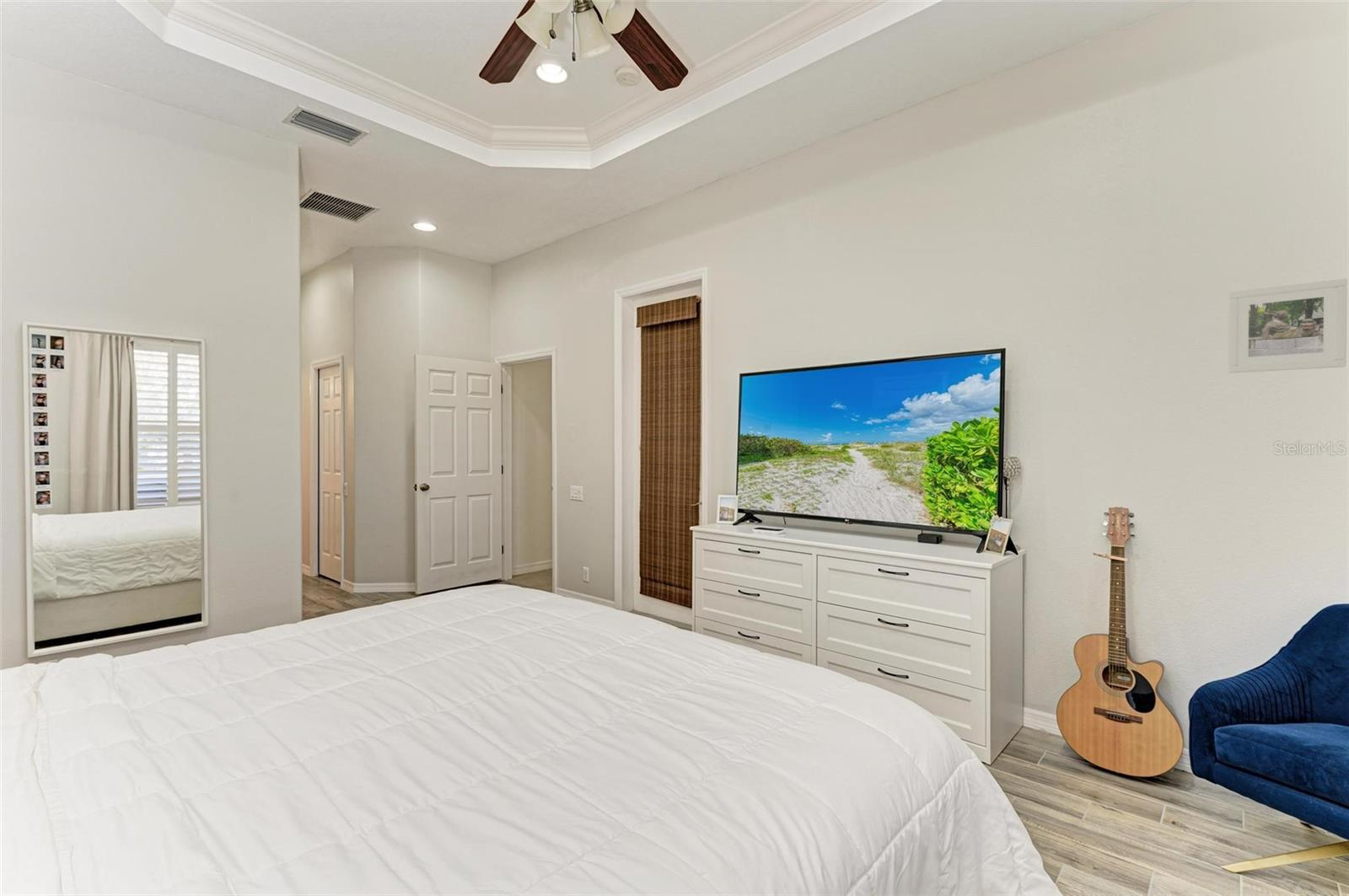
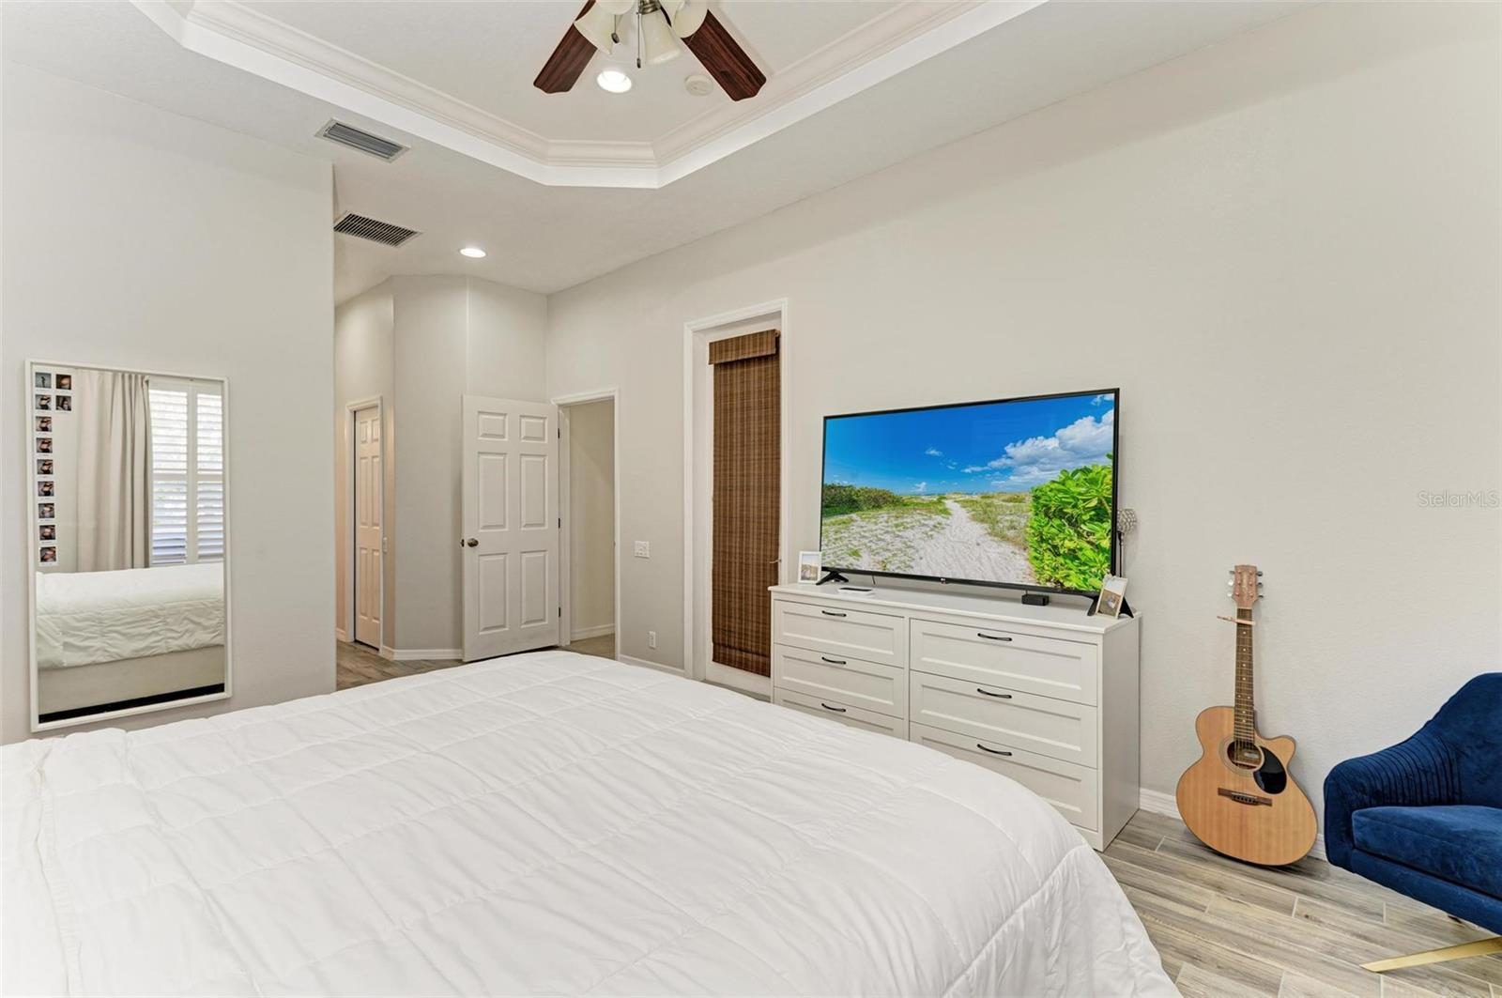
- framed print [1228,278,1348,374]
